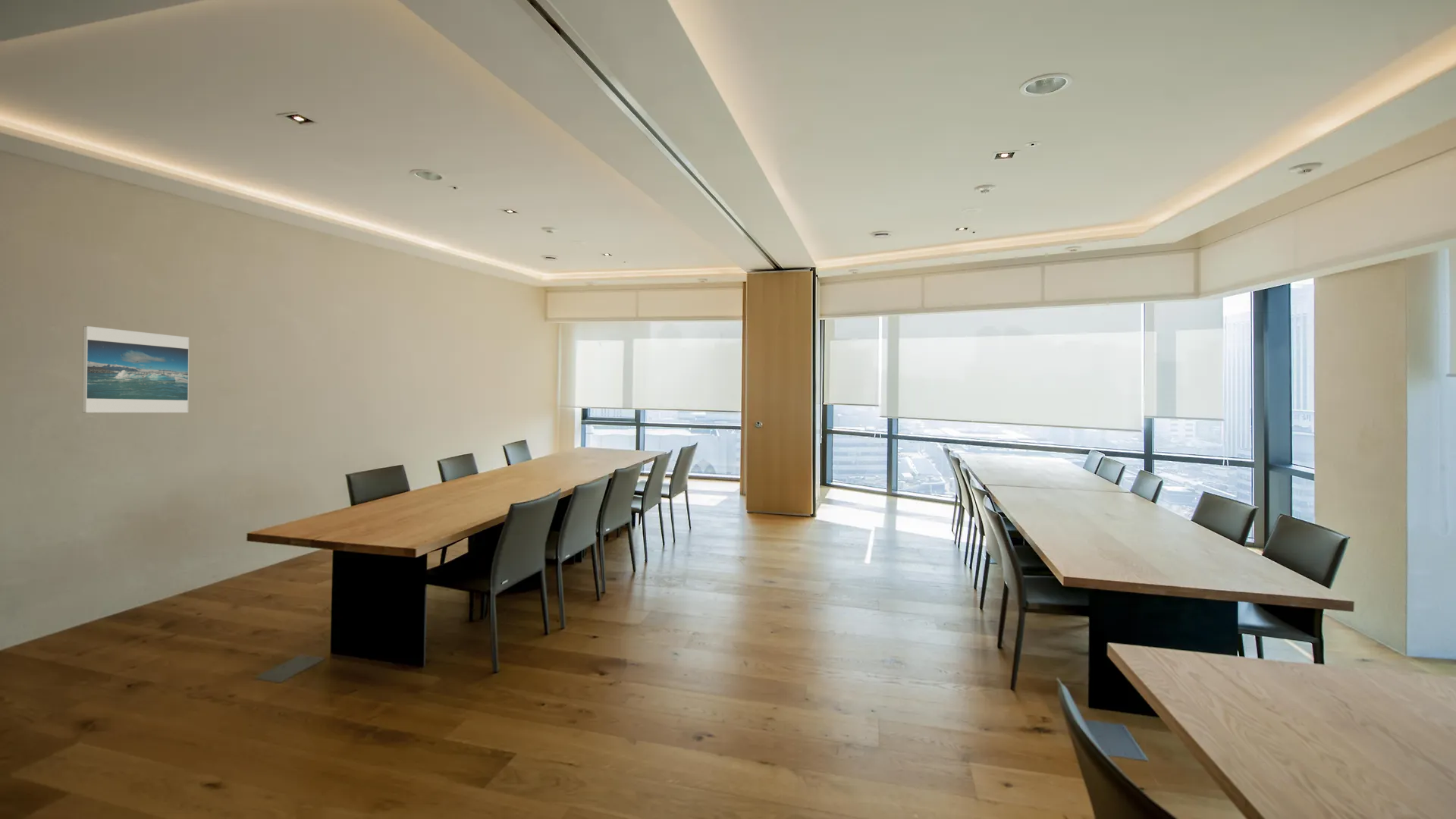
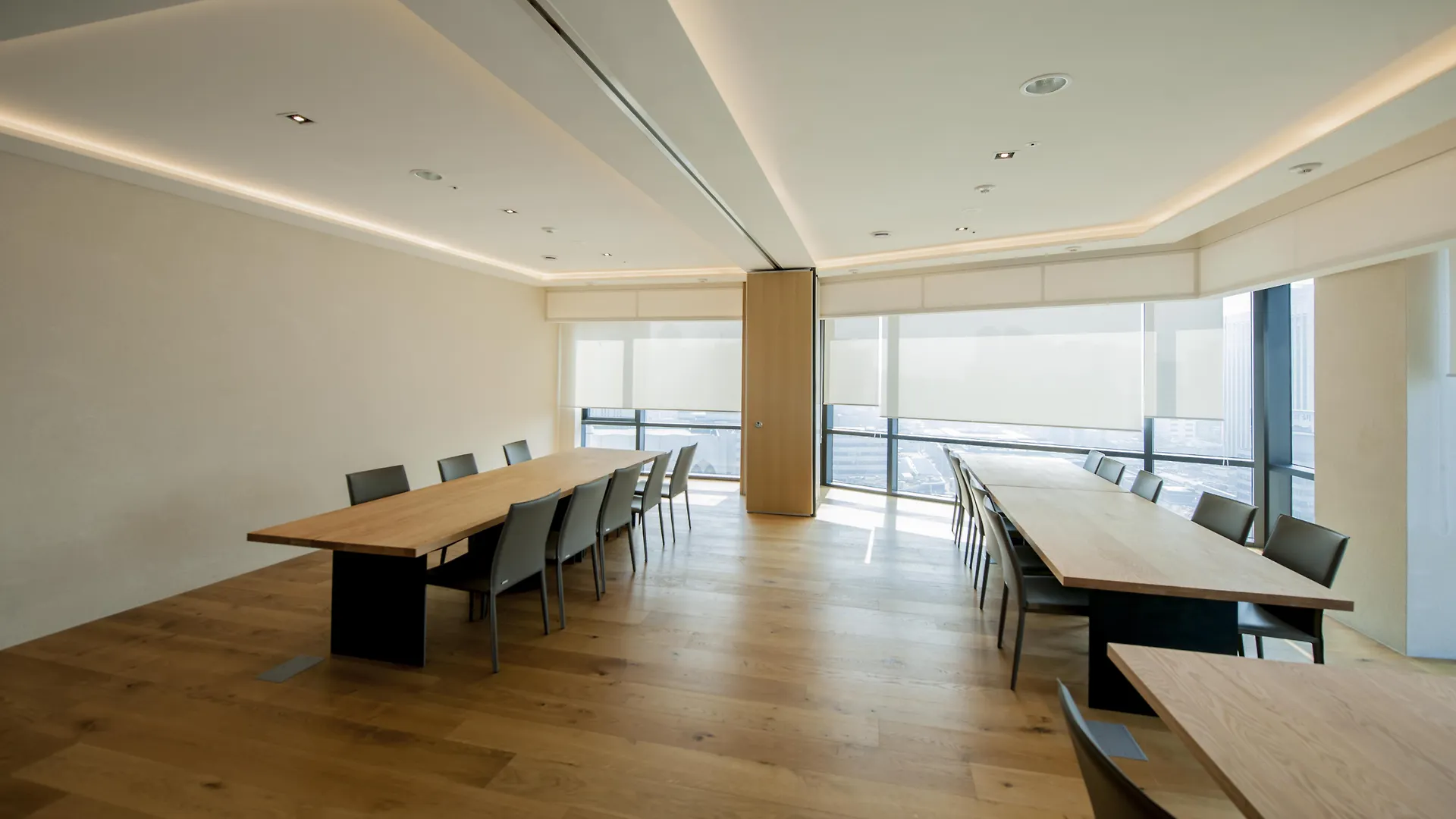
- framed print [82,325,190,413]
